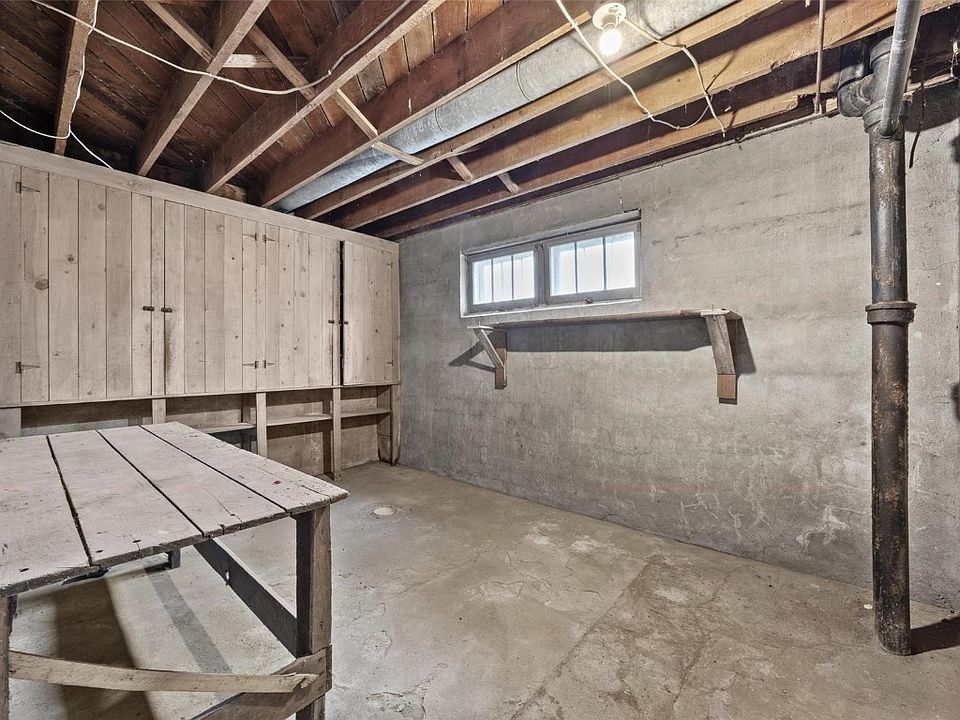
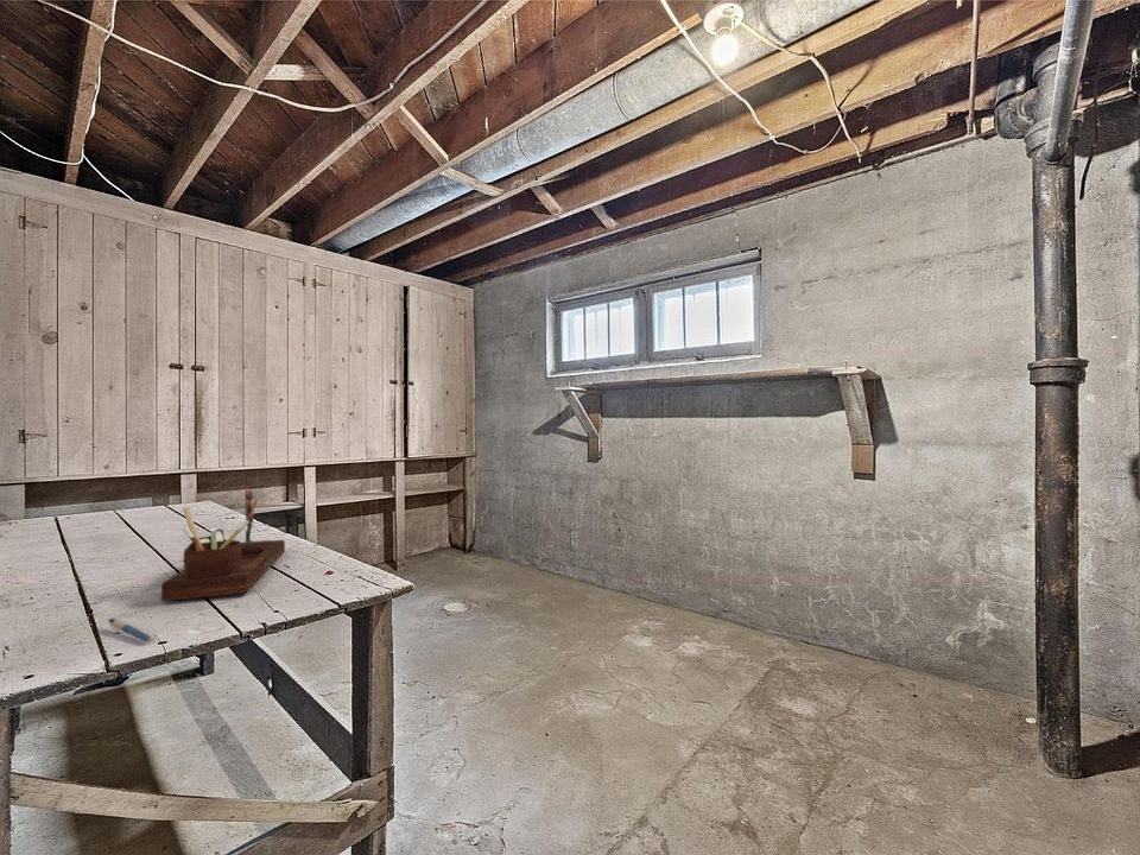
+ desk organizer [160,489,286,602]
+ pen [107,616,152,642]
